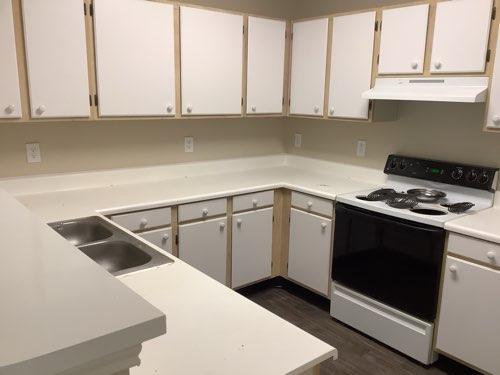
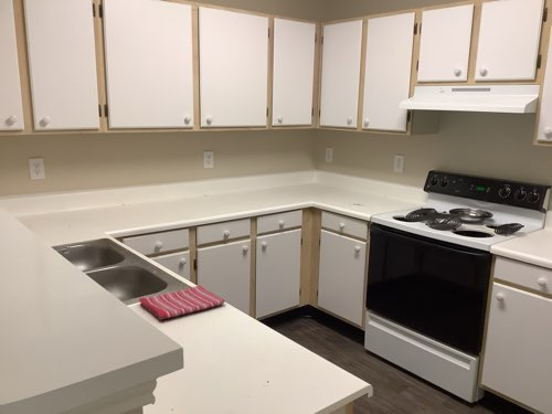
+ dish towel [138,284,226,321]
